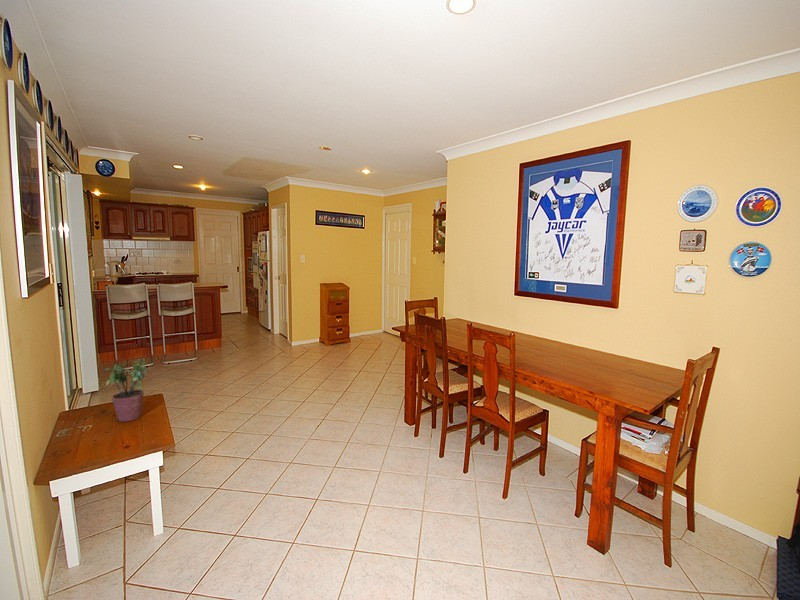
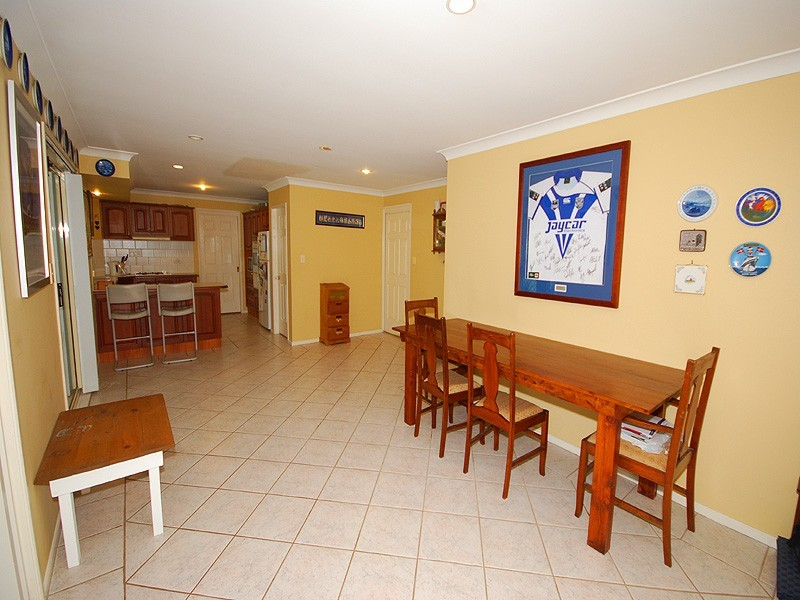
- potted plant [103,358,148,422]
